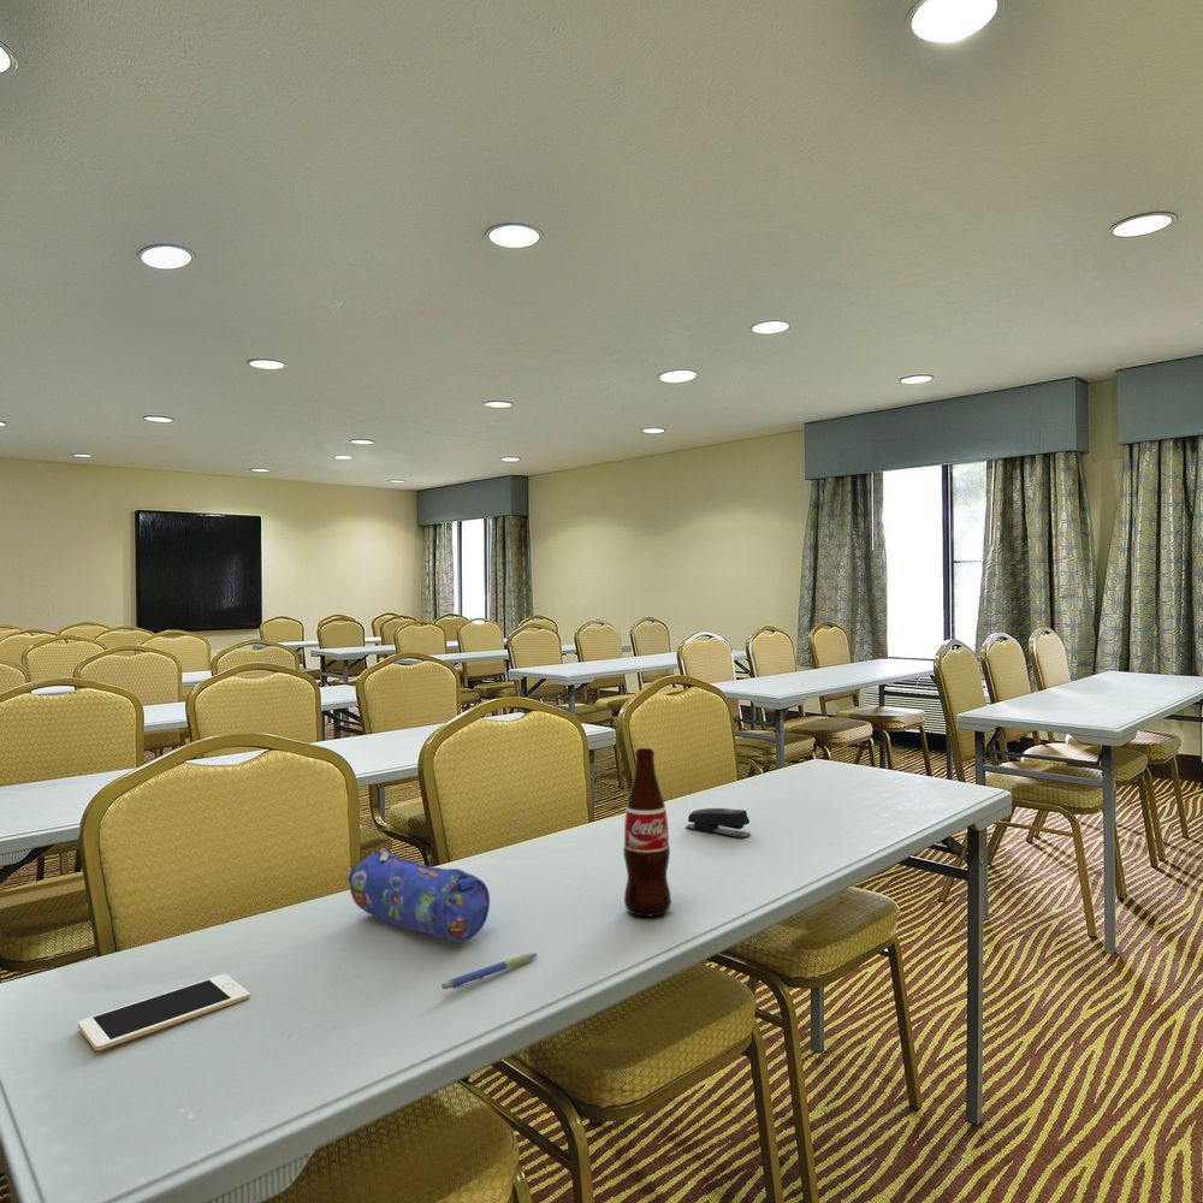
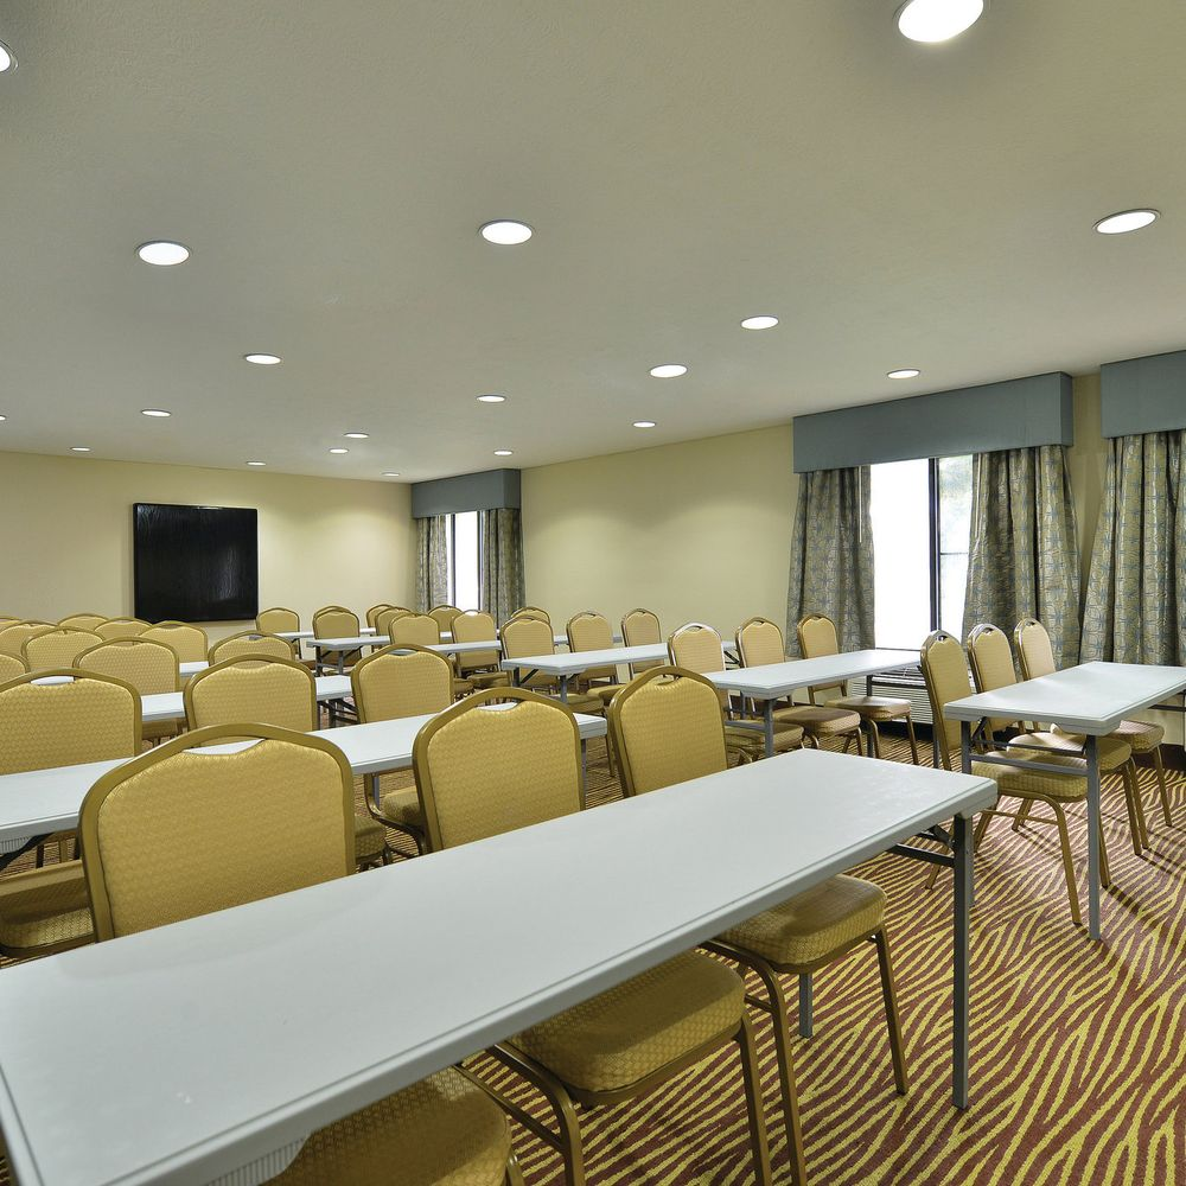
- pencil case [344,847,491,944]
- cell phone [77,973,250,1051]
- bottle [622,747,672,918]
- stapler [685,807,752,840]
- pen [440,952,539,991]
